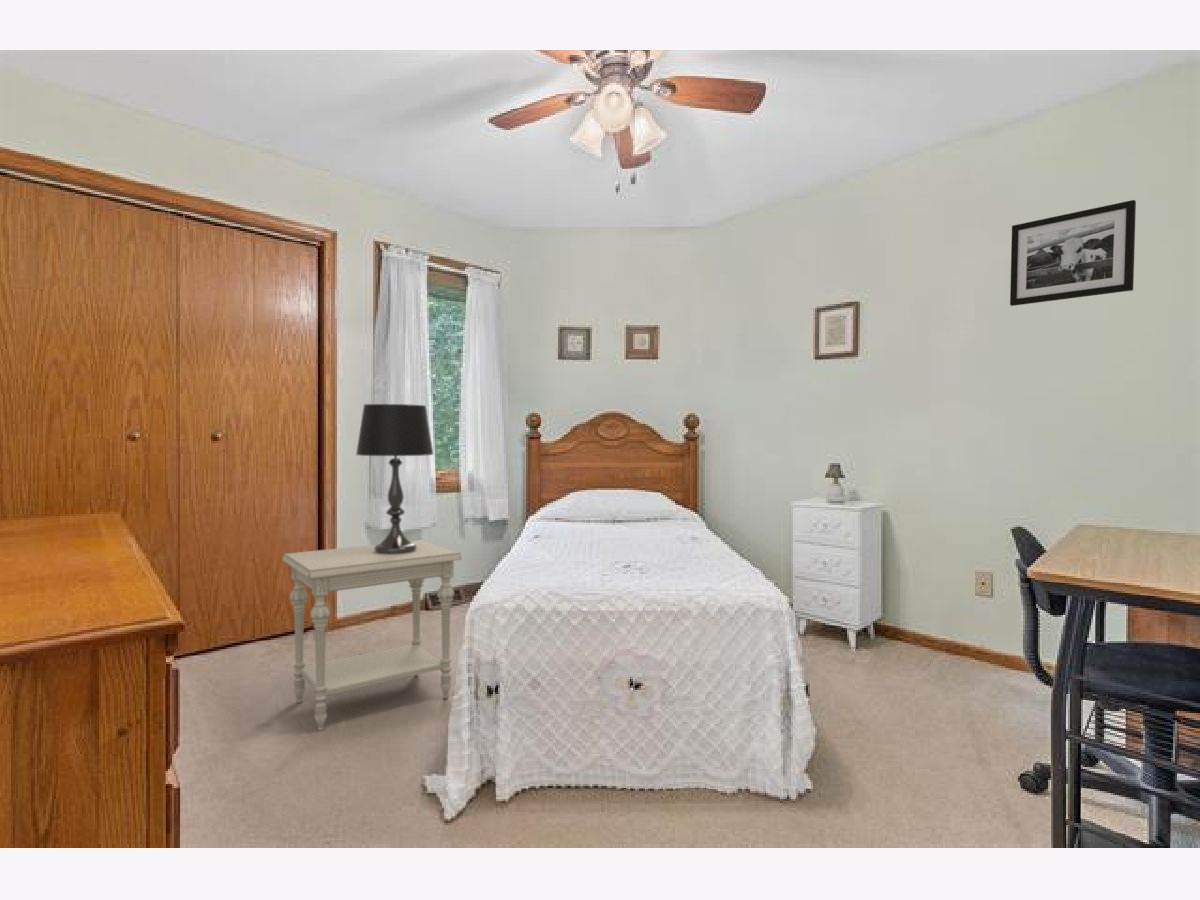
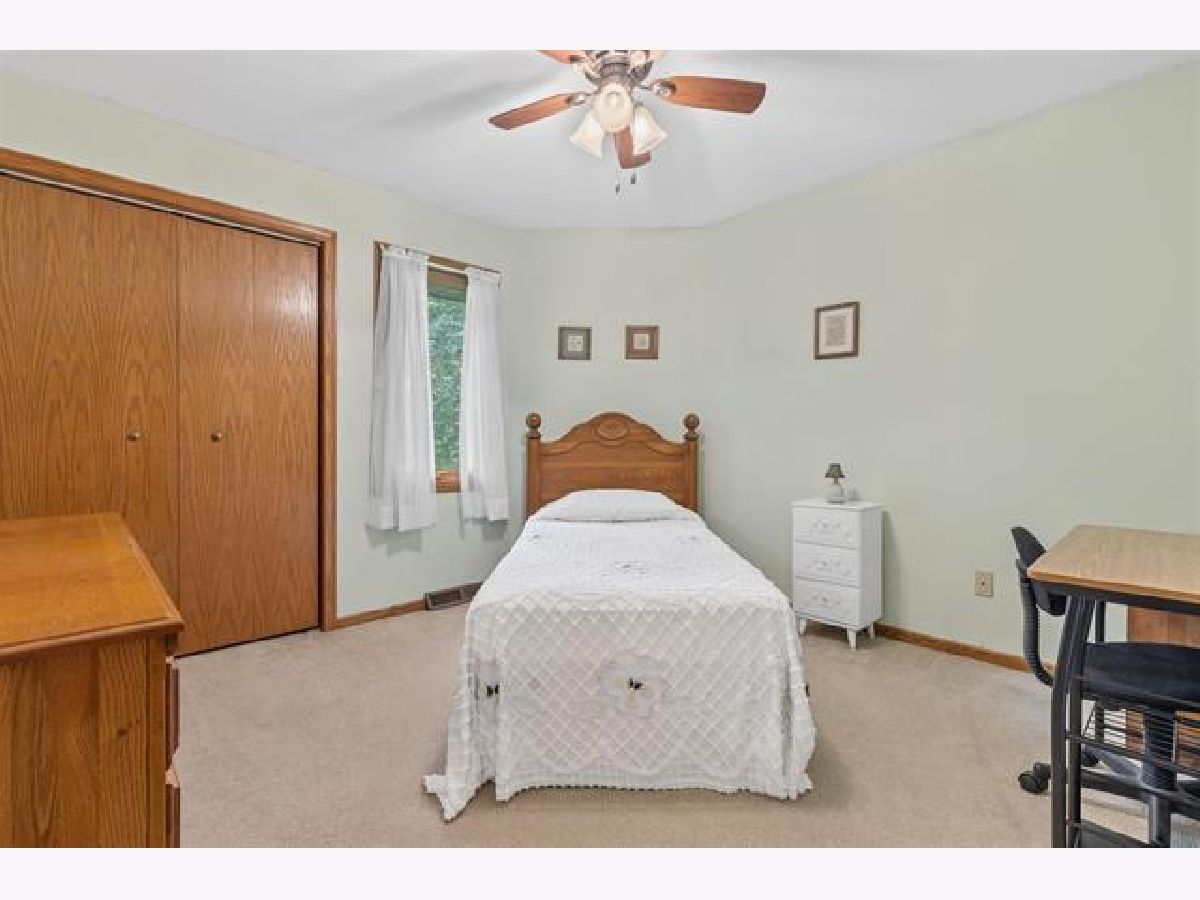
- picture frame [1009,199,1137,307]
- table lamp [355,403,435,554]
- side table [282,539,462,732]
